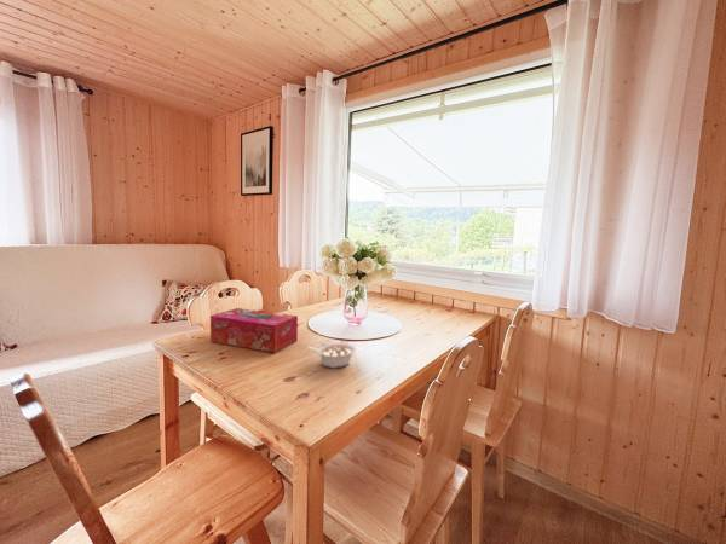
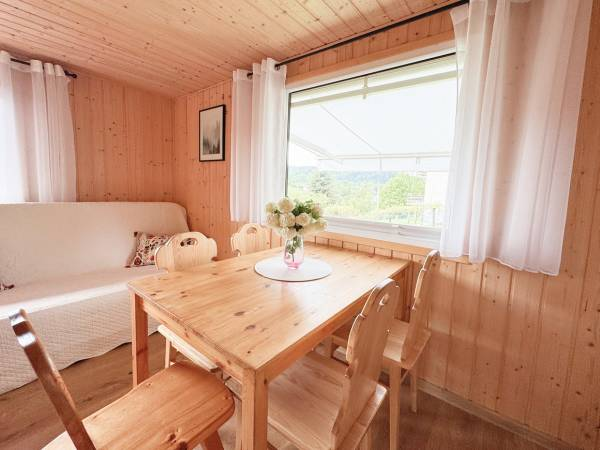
- legume [307,342,357,369]
- tissue box [209,307,299,353]
